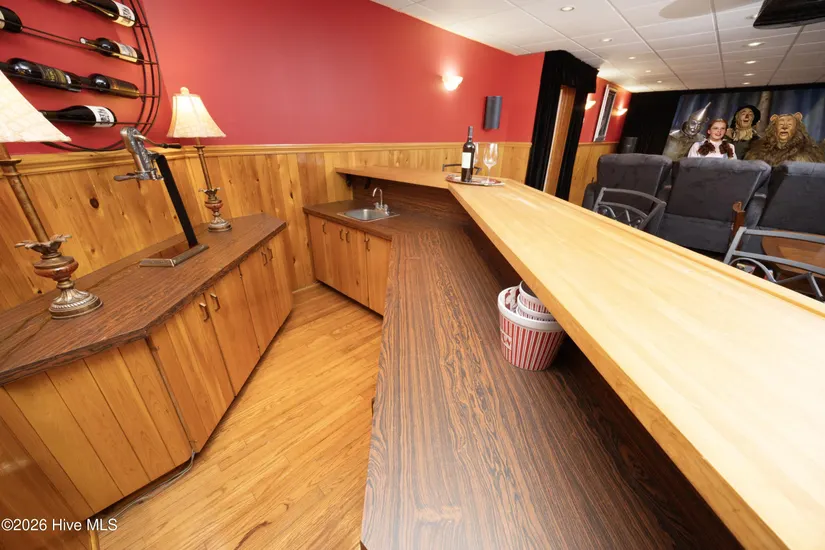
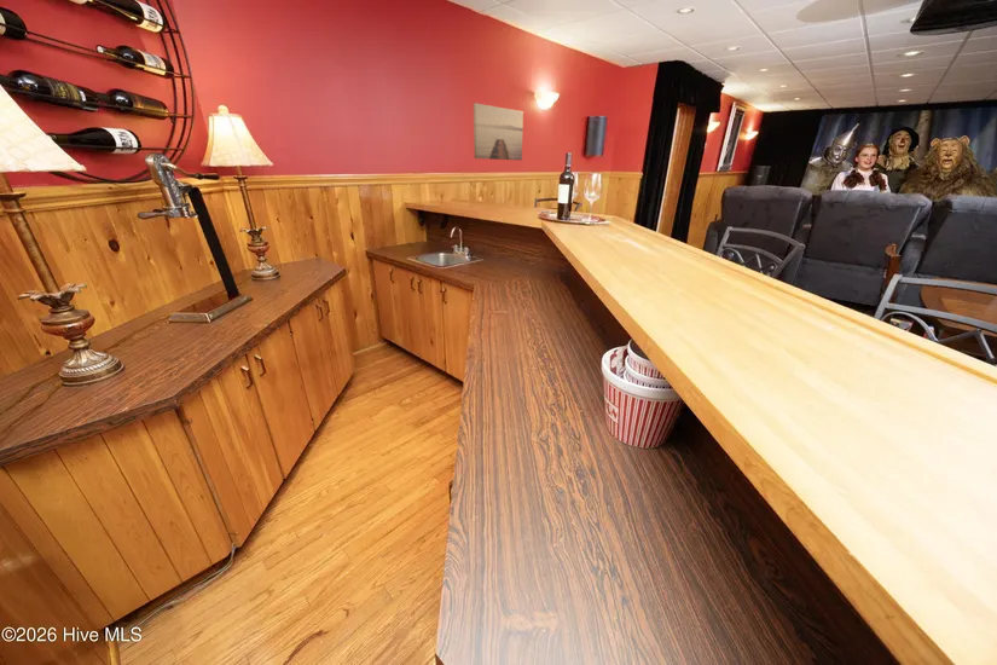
+ wall art [473,102,524,161]
